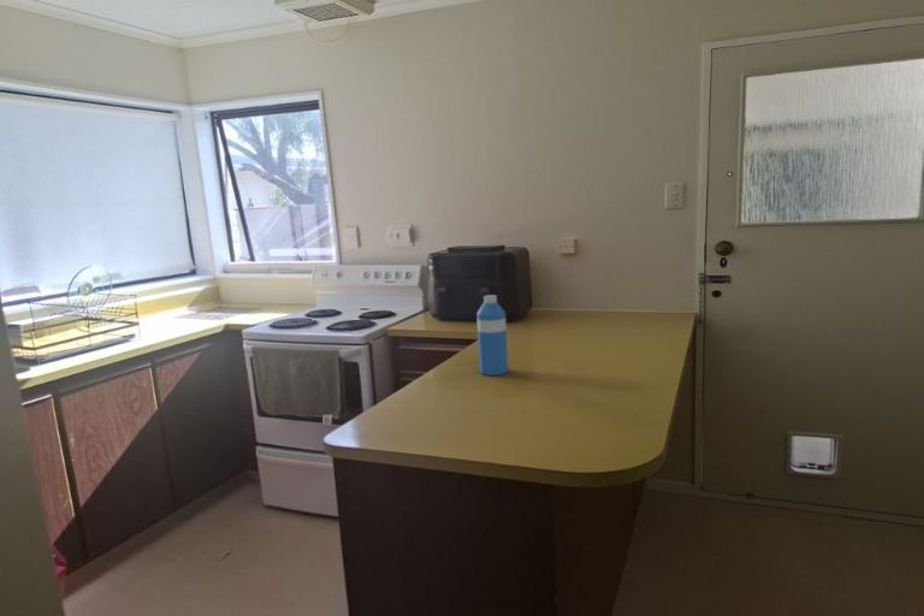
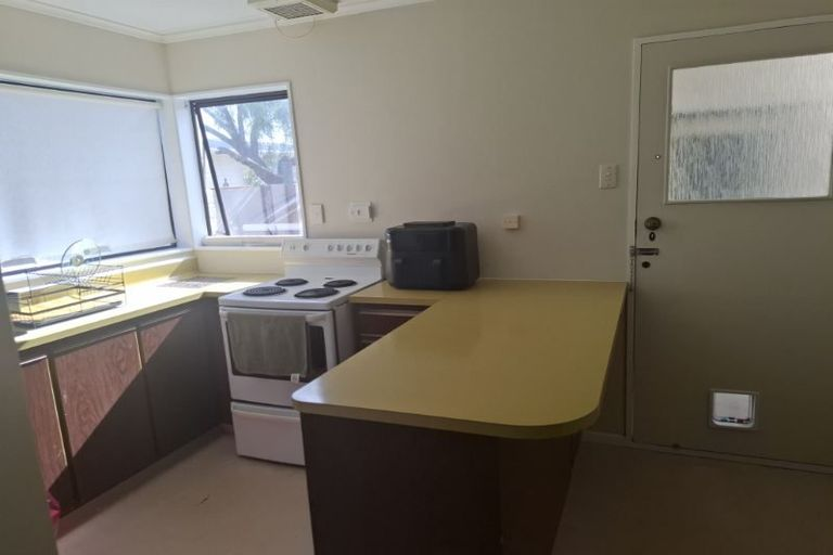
- water bottle [475,294,509,377]
